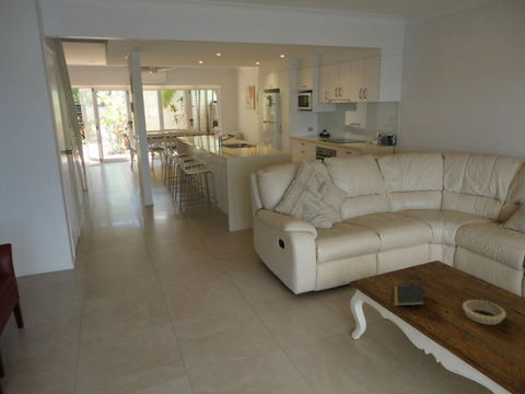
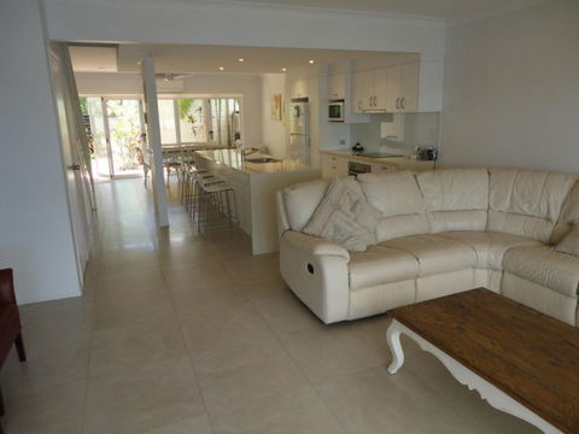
- notepad [392,283,425,306]
- decorative bowl [462,299,508,326]
